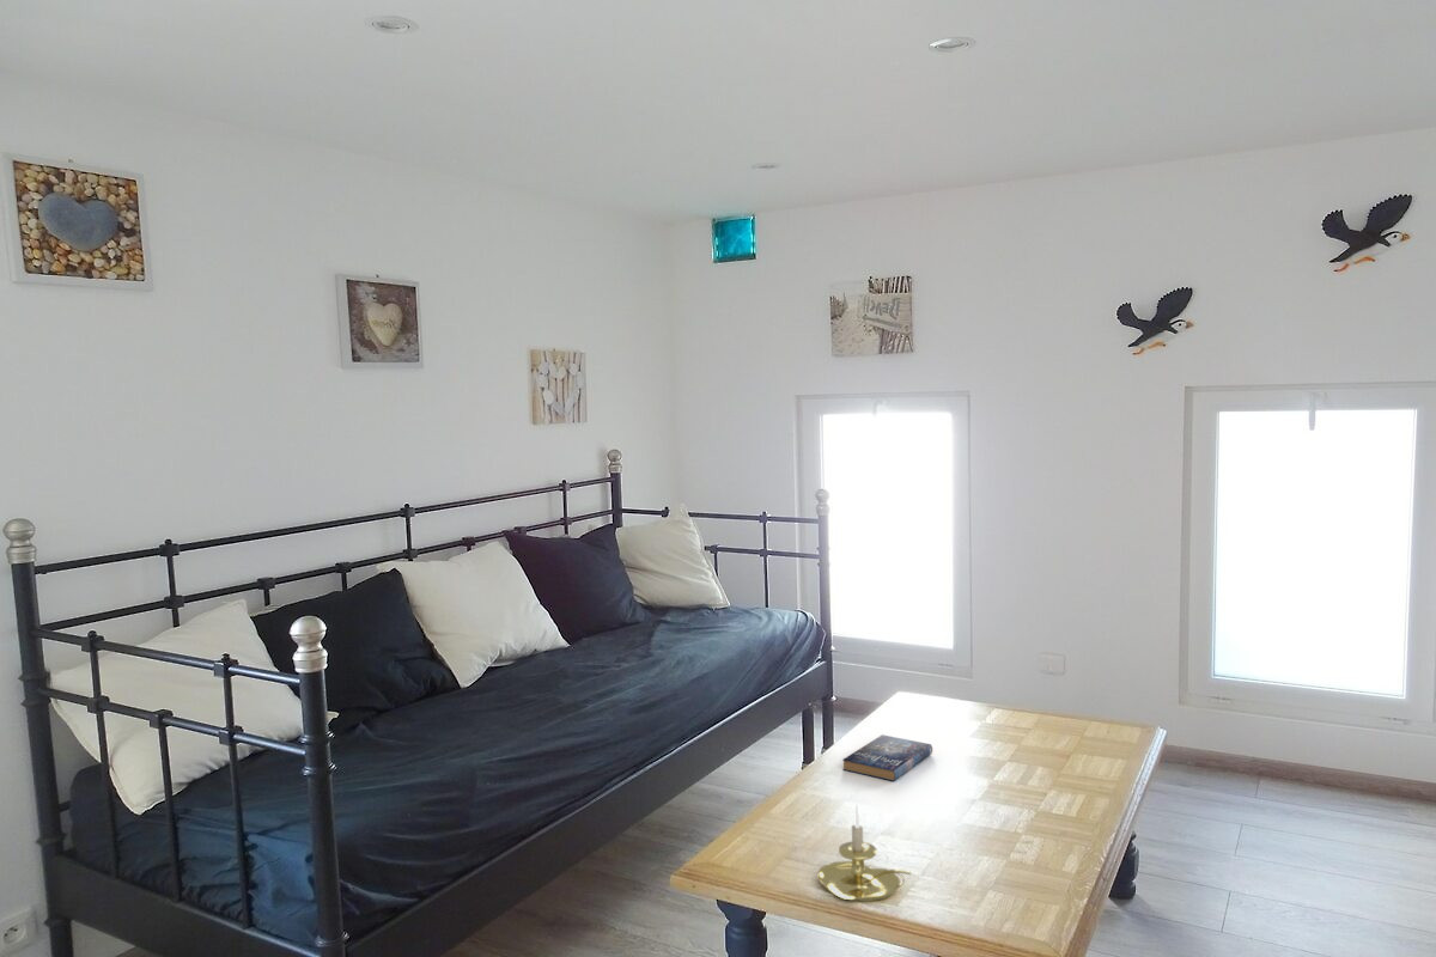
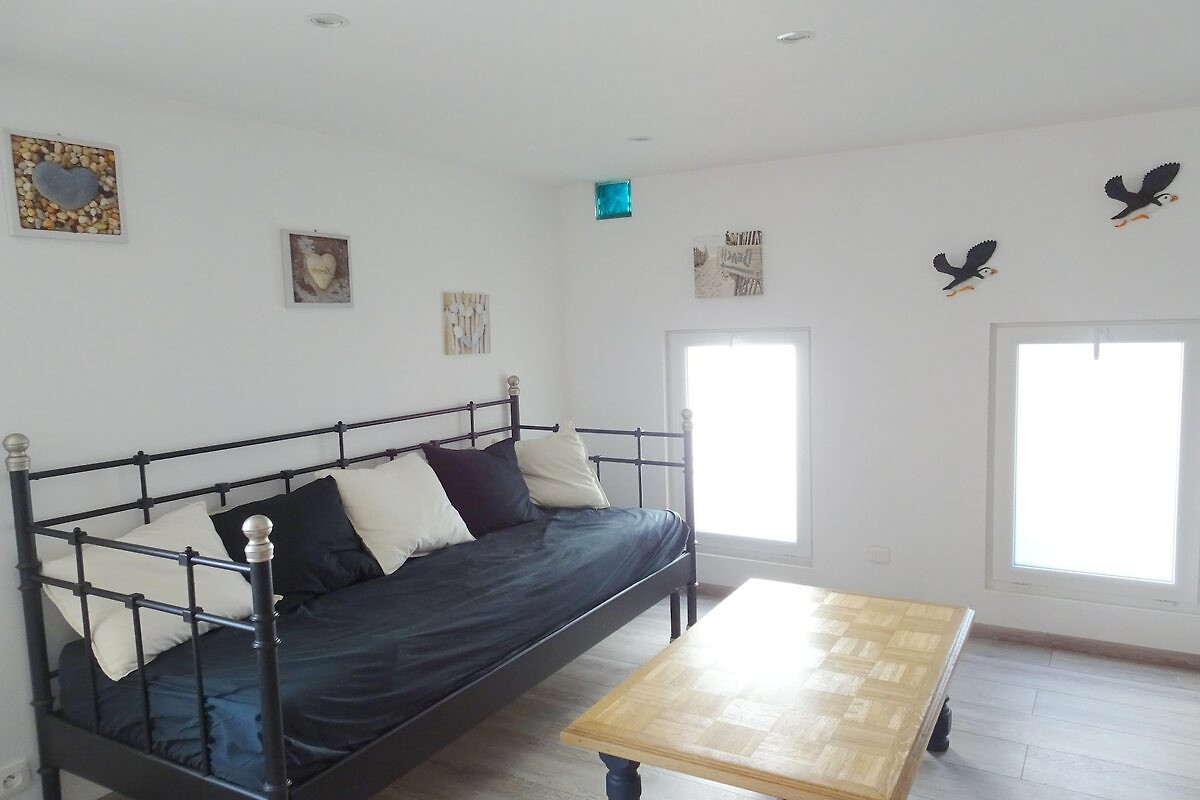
- candle holder [816,804,912,903]
- book [841,733,933,782]
